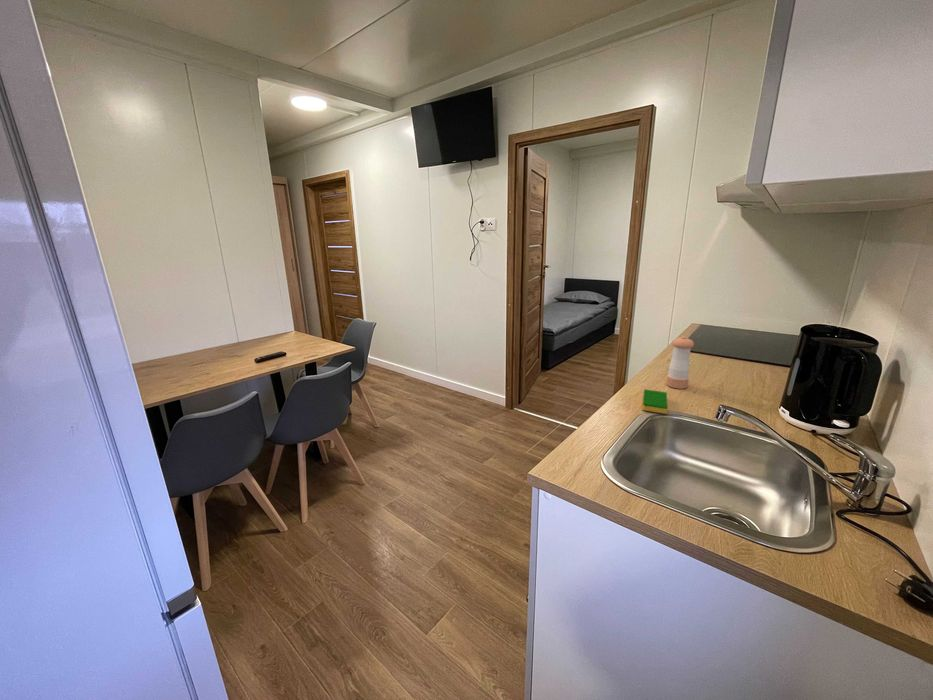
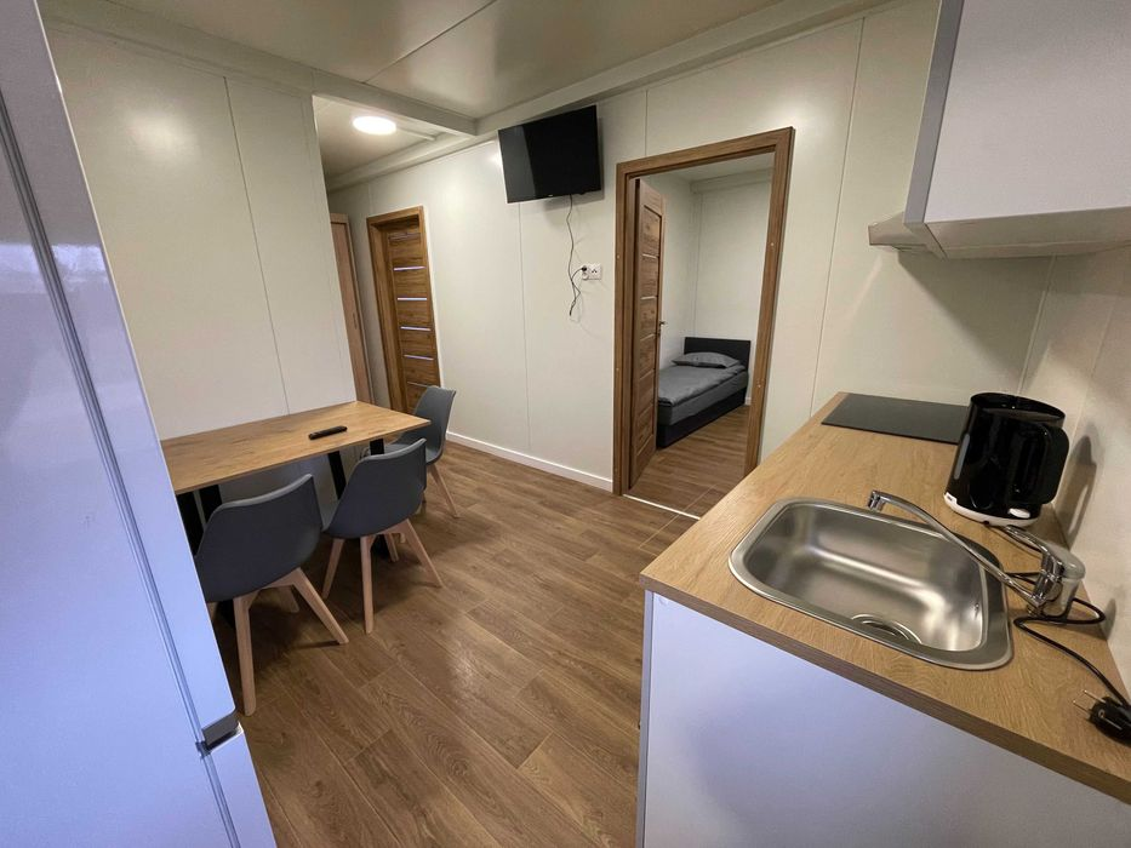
- dish sponge [641,388,669,415]
- pepper shaker [665,335,695,390]
